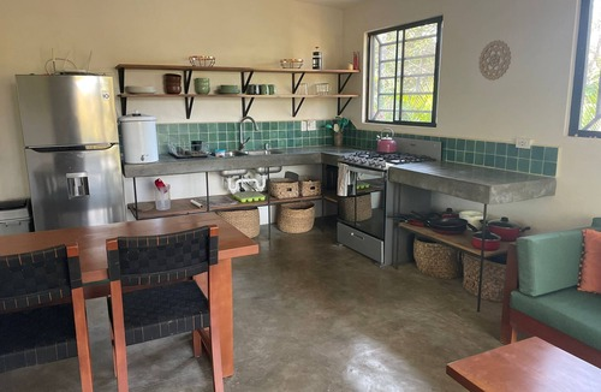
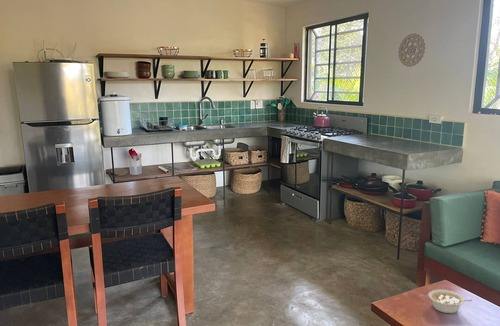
+ legume [428,289,474,314]
